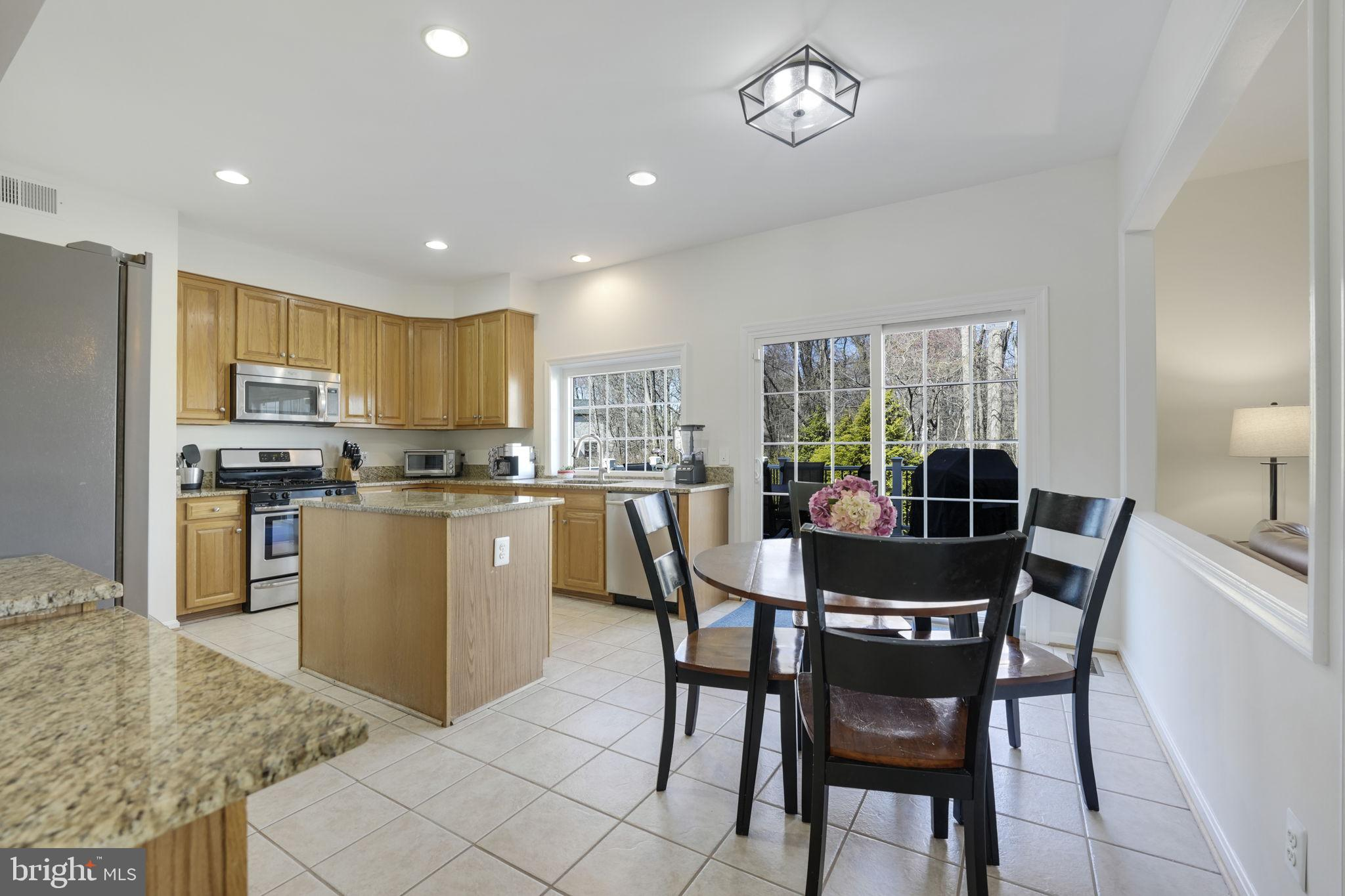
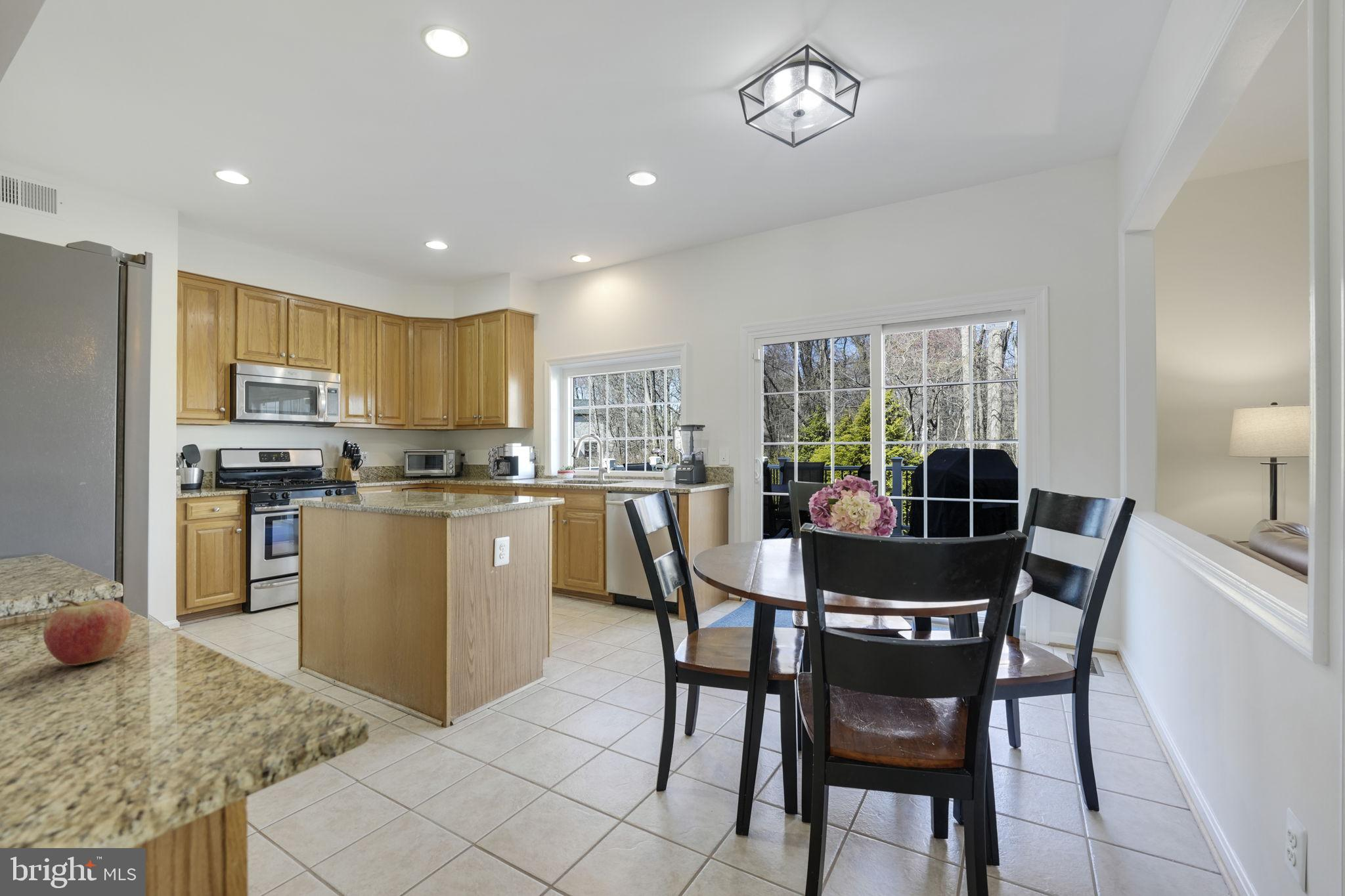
+ fruit [43,599,132,666]
